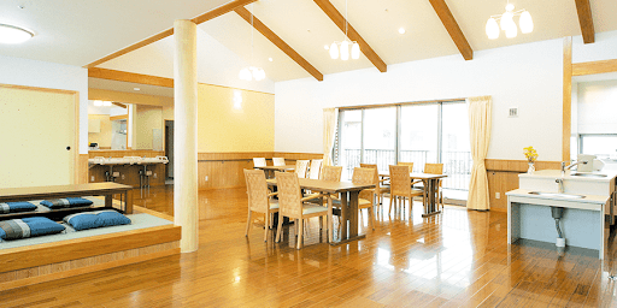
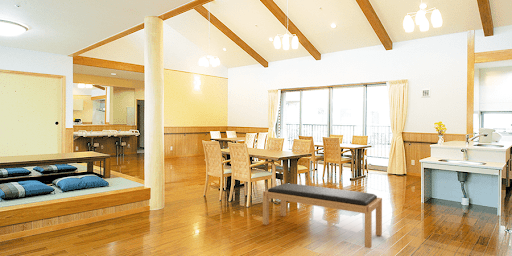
+ bench [262,182,383,249]
